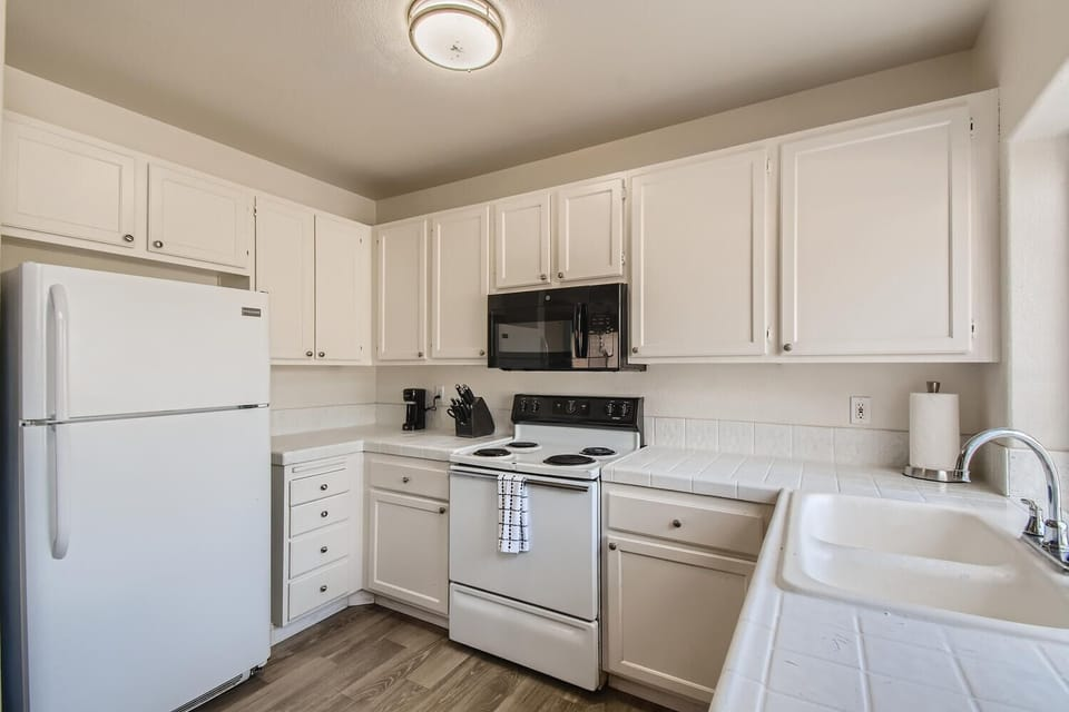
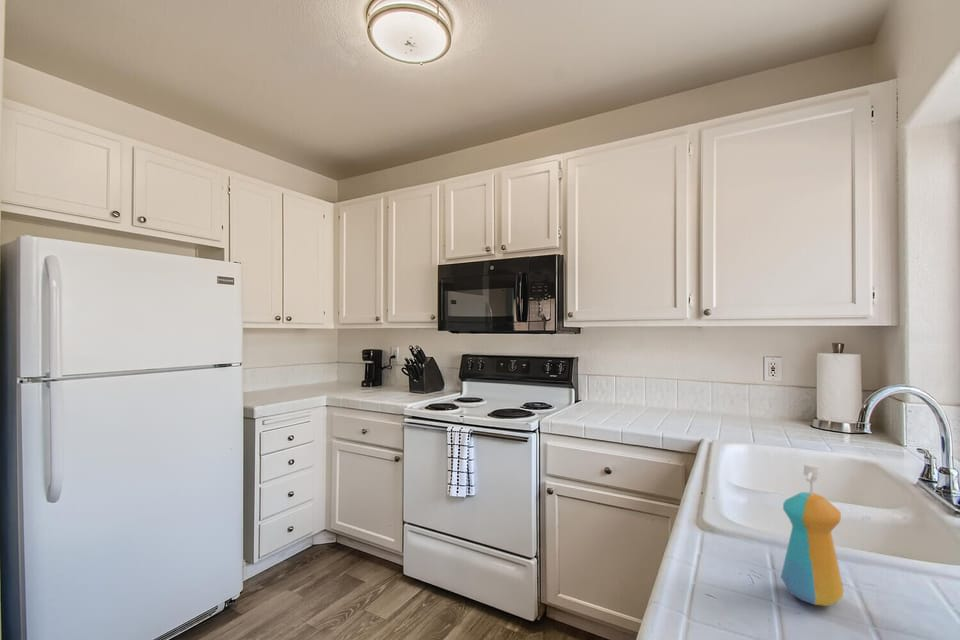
+ soap dispenser [780,462,845,607]
